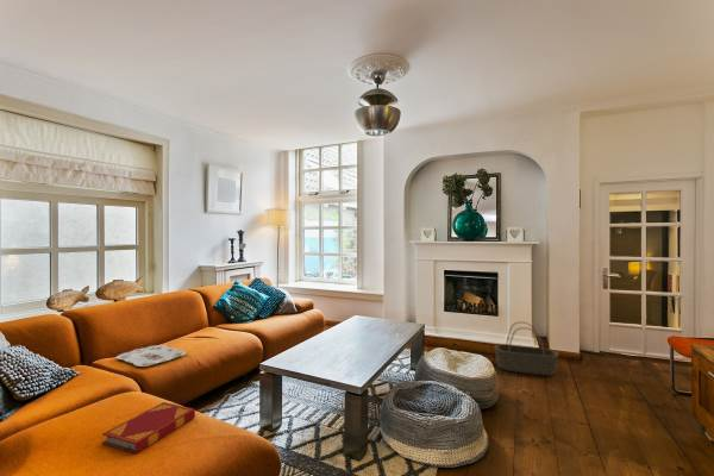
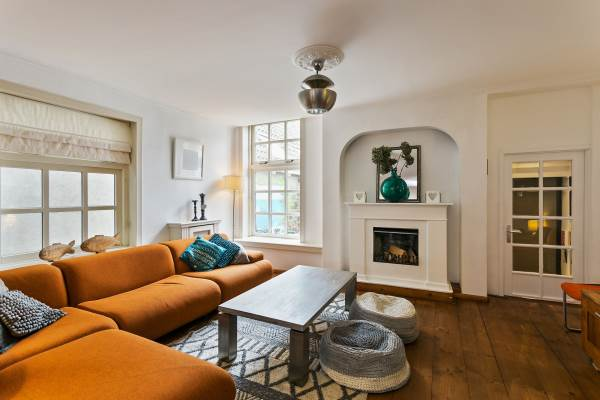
- serving tray [115,344,187,368]
- basket [494,320,559,377]
- hardback book [101,401,196,455]
